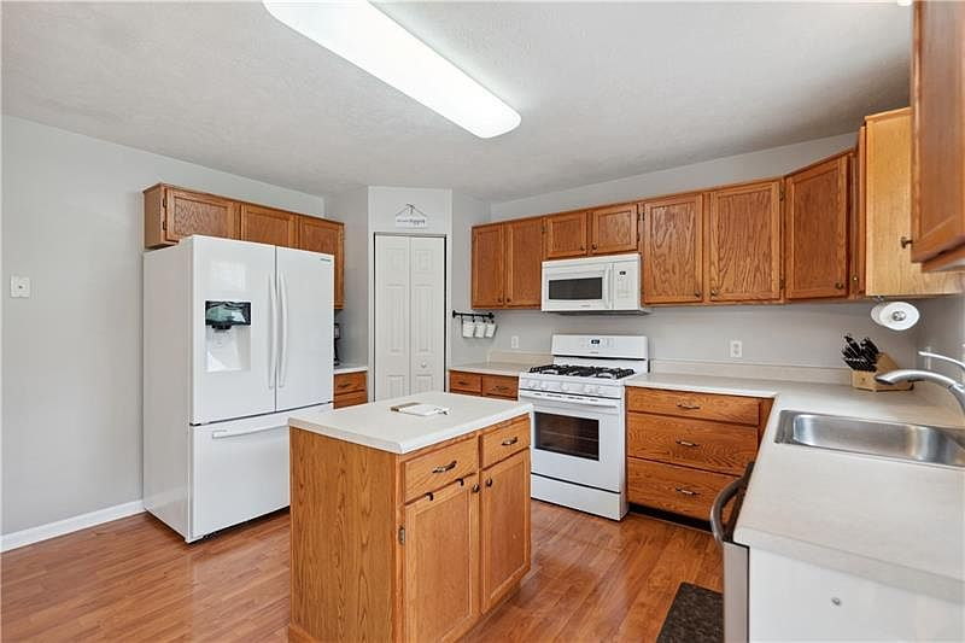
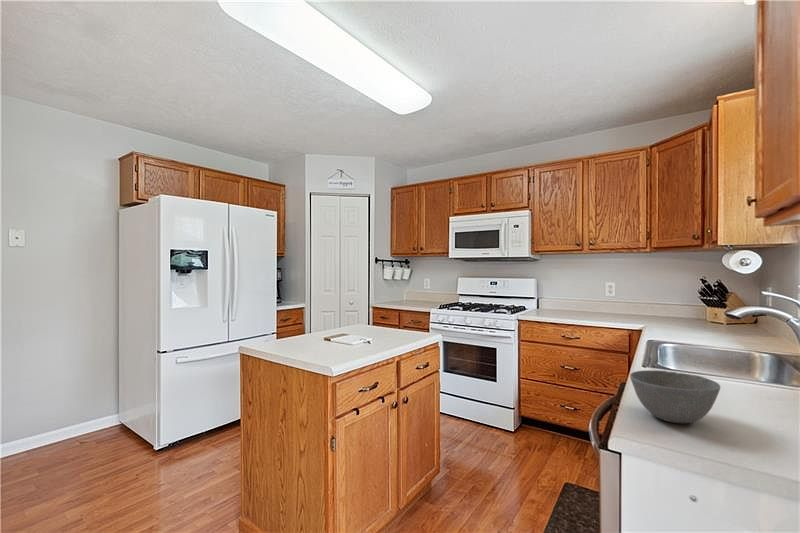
+ bowl [629,369,721,424]
